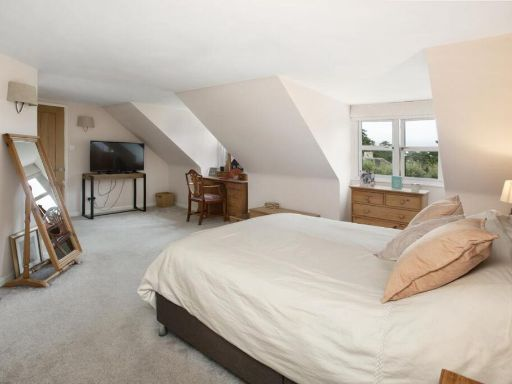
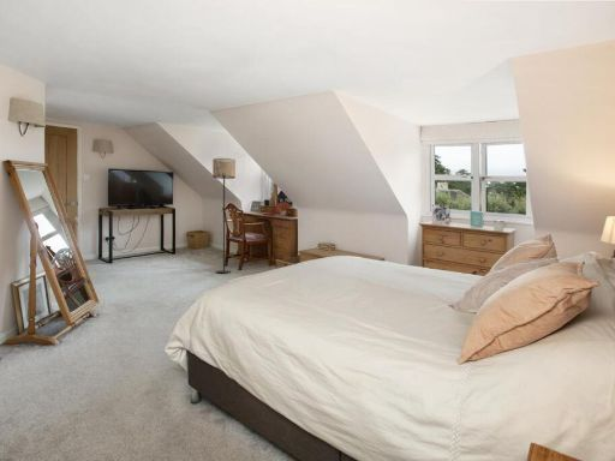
+ floor lamp [211,157,237,274]
